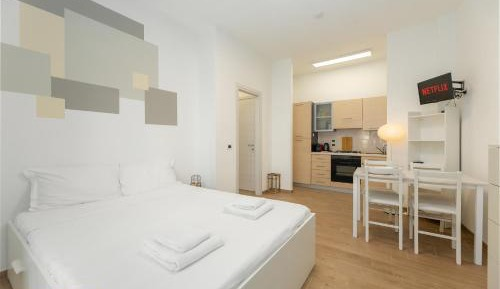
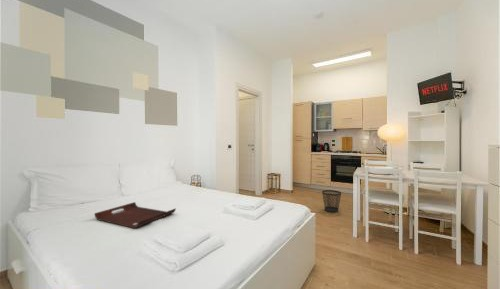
+ wastebasket [321,189,342,213]
+ serving tray [93,201,177,229]
